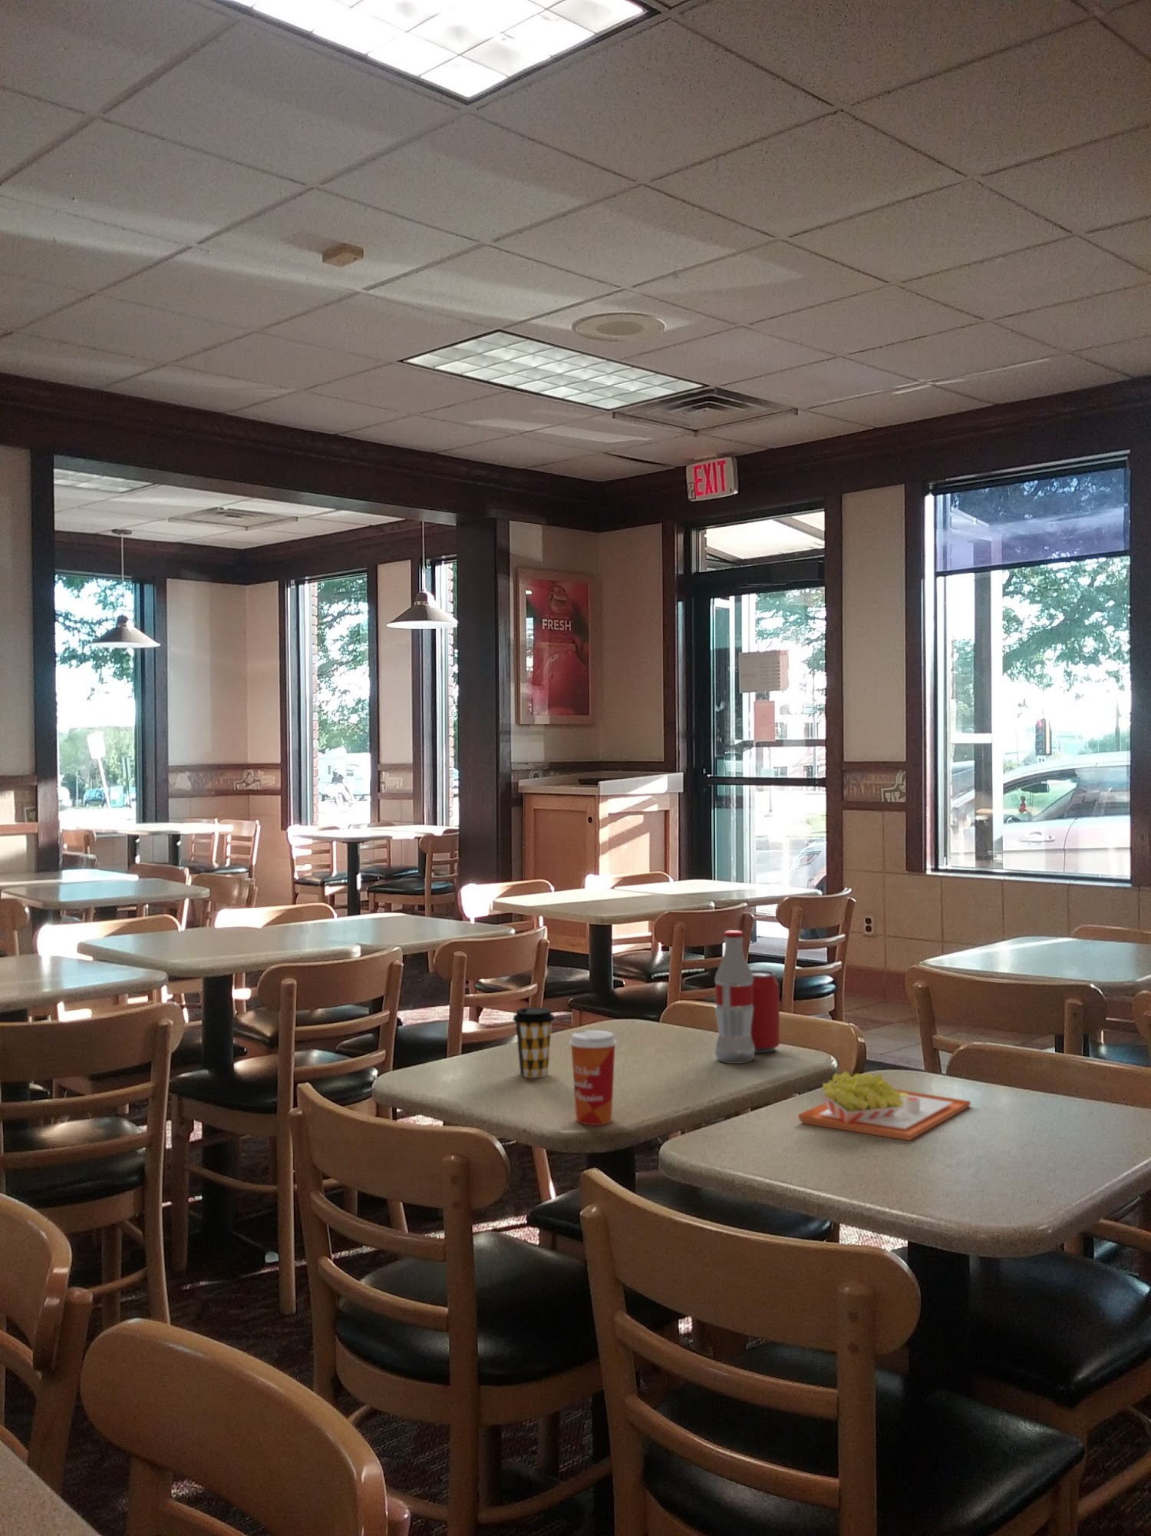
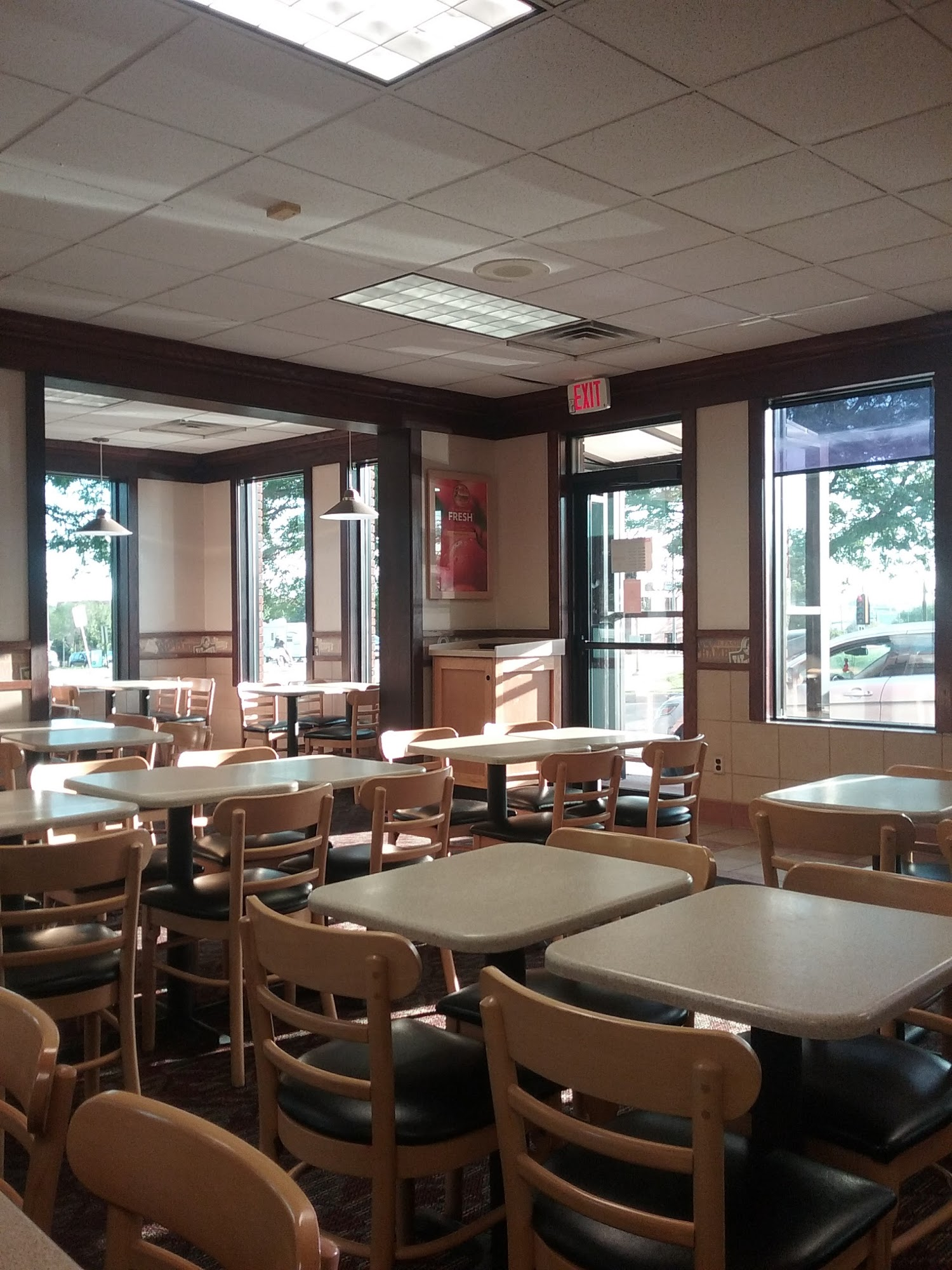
- french fries [797,1070,971,1142]
- pop [713,929,780,1064]
- paper cup [568,1030,618,1126]
- coffee cup [511,1006,555,1079]
